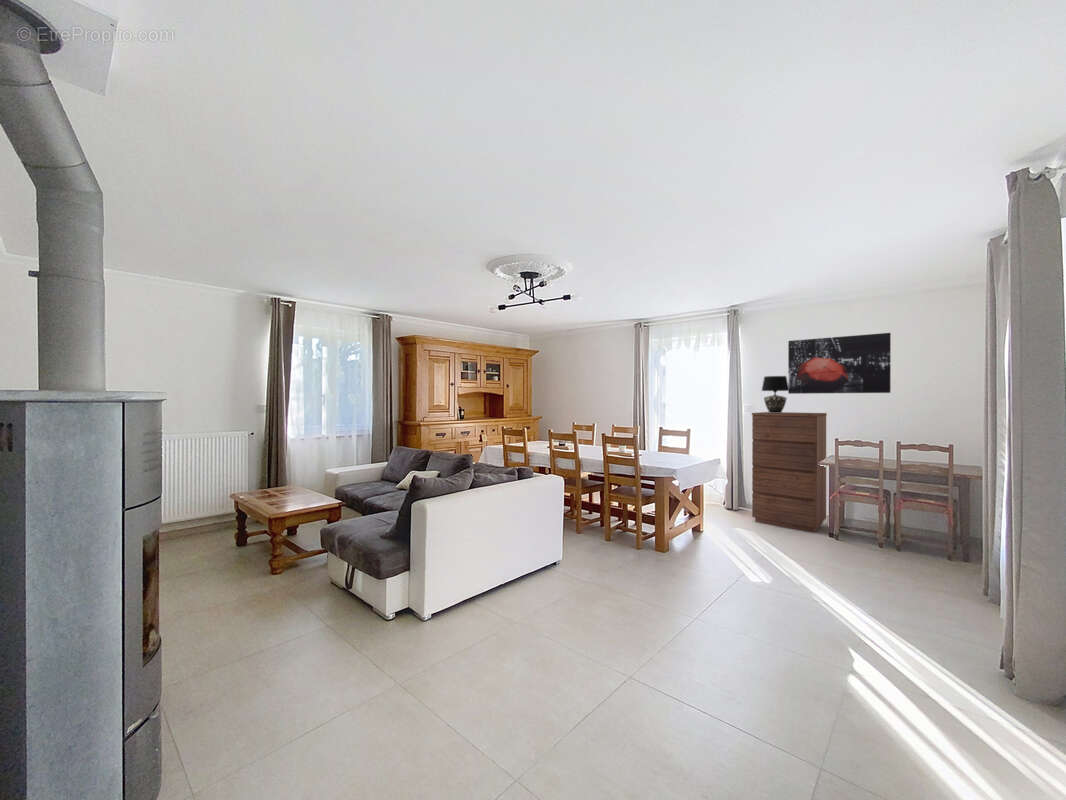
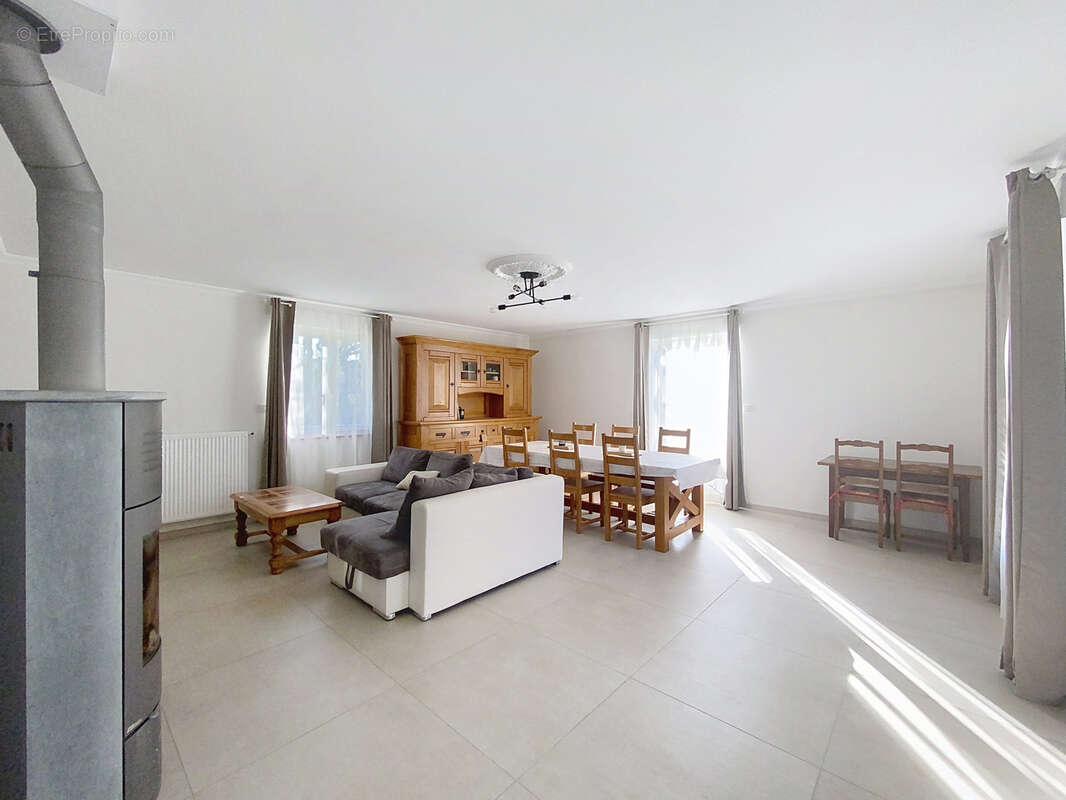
- wall art [787,332,892,395]
- table lamp [761,375,789,413]
- dresser [751,411,828,533]
